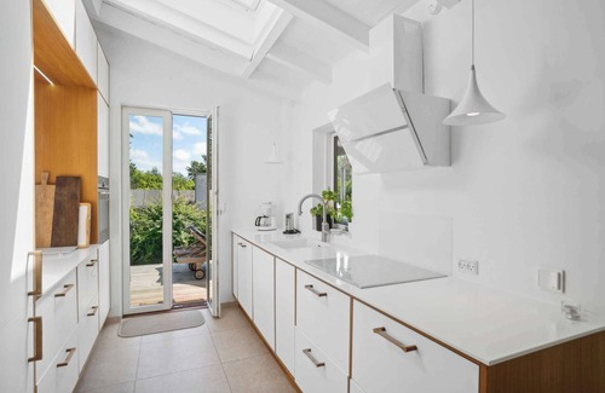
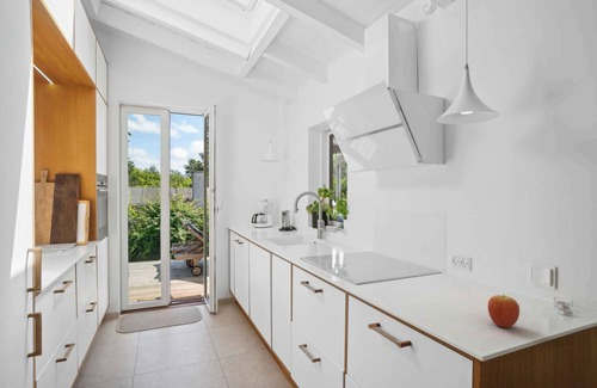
+ fruit [487,292,521,328]
